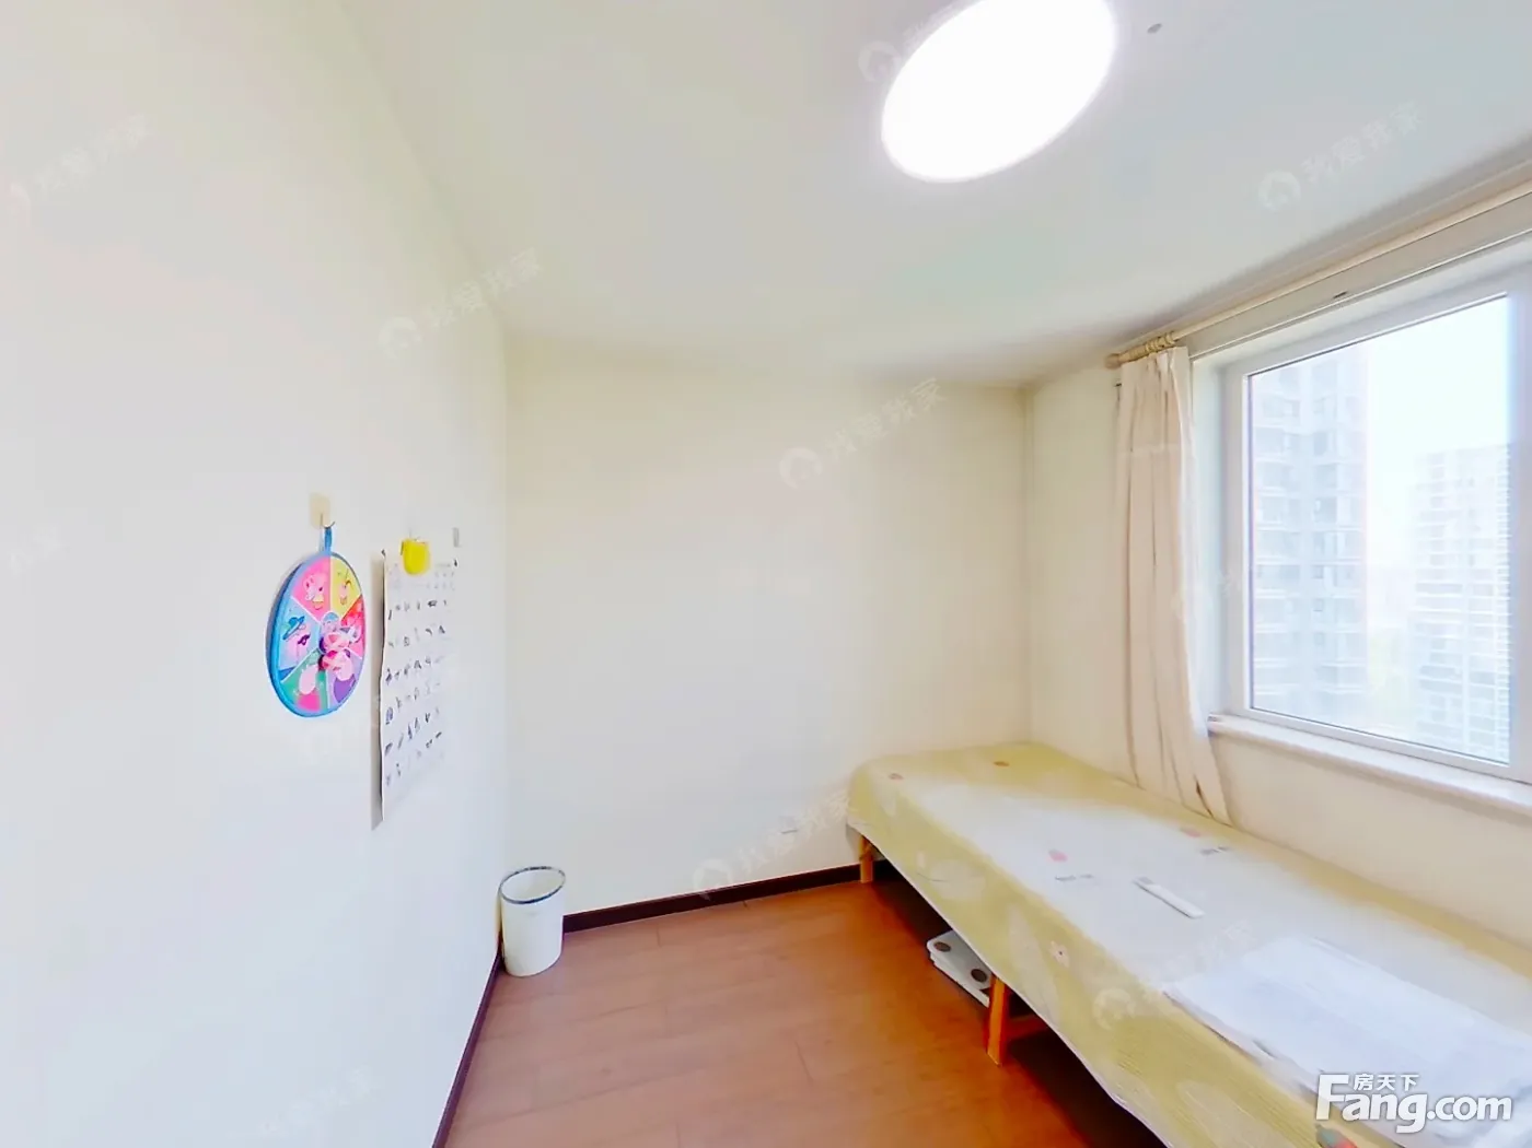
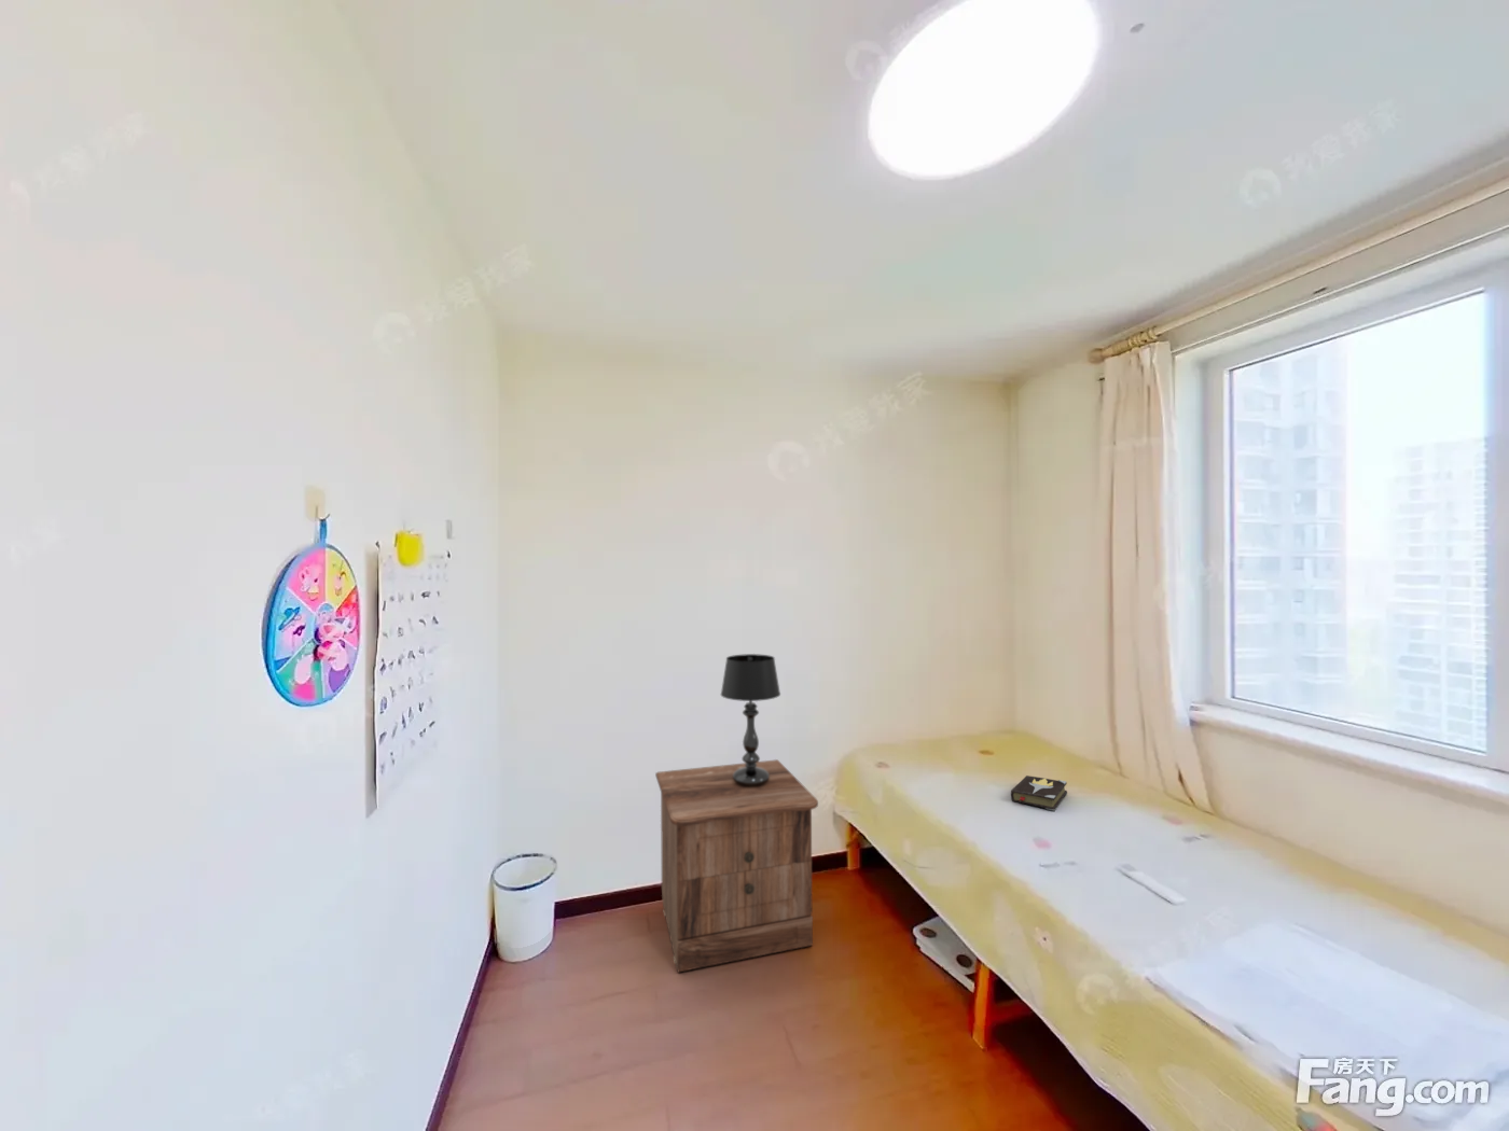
+ hardback book [1010,775,1068,811]
+ nightstand [655,758,819,974]
+ table lamp [720,652,782,788]
